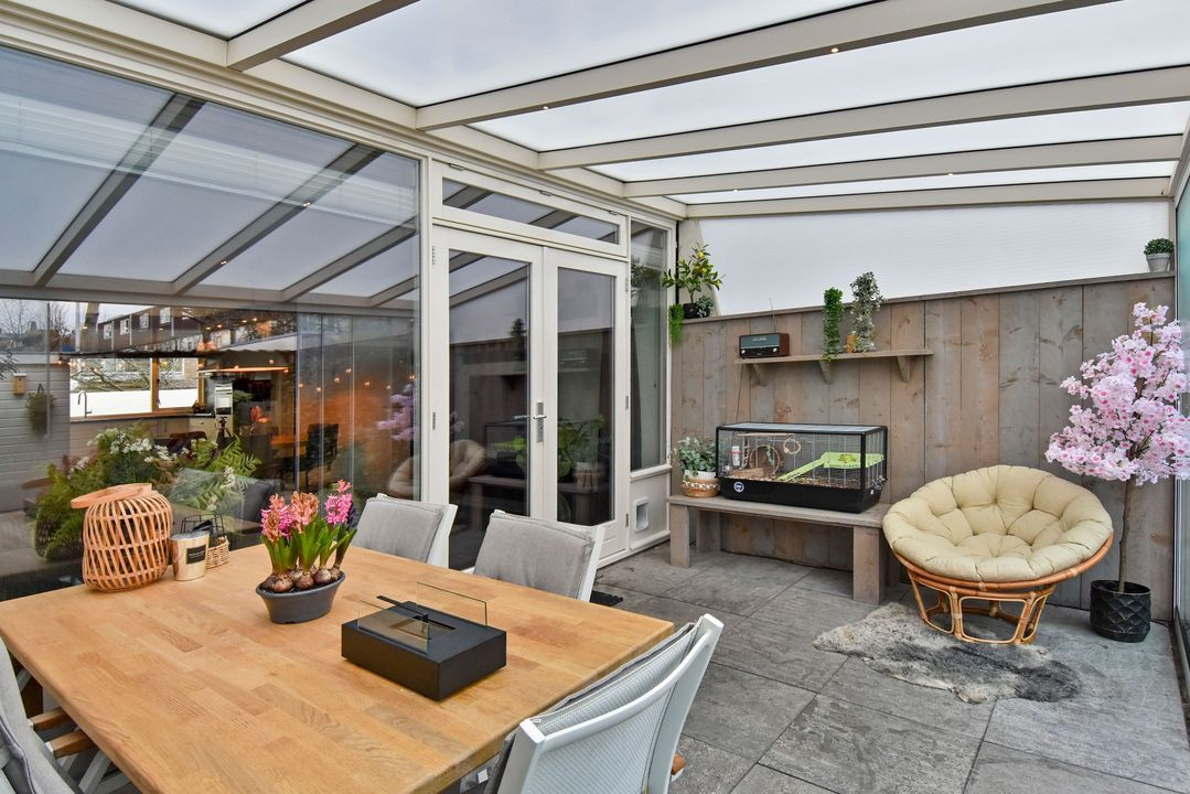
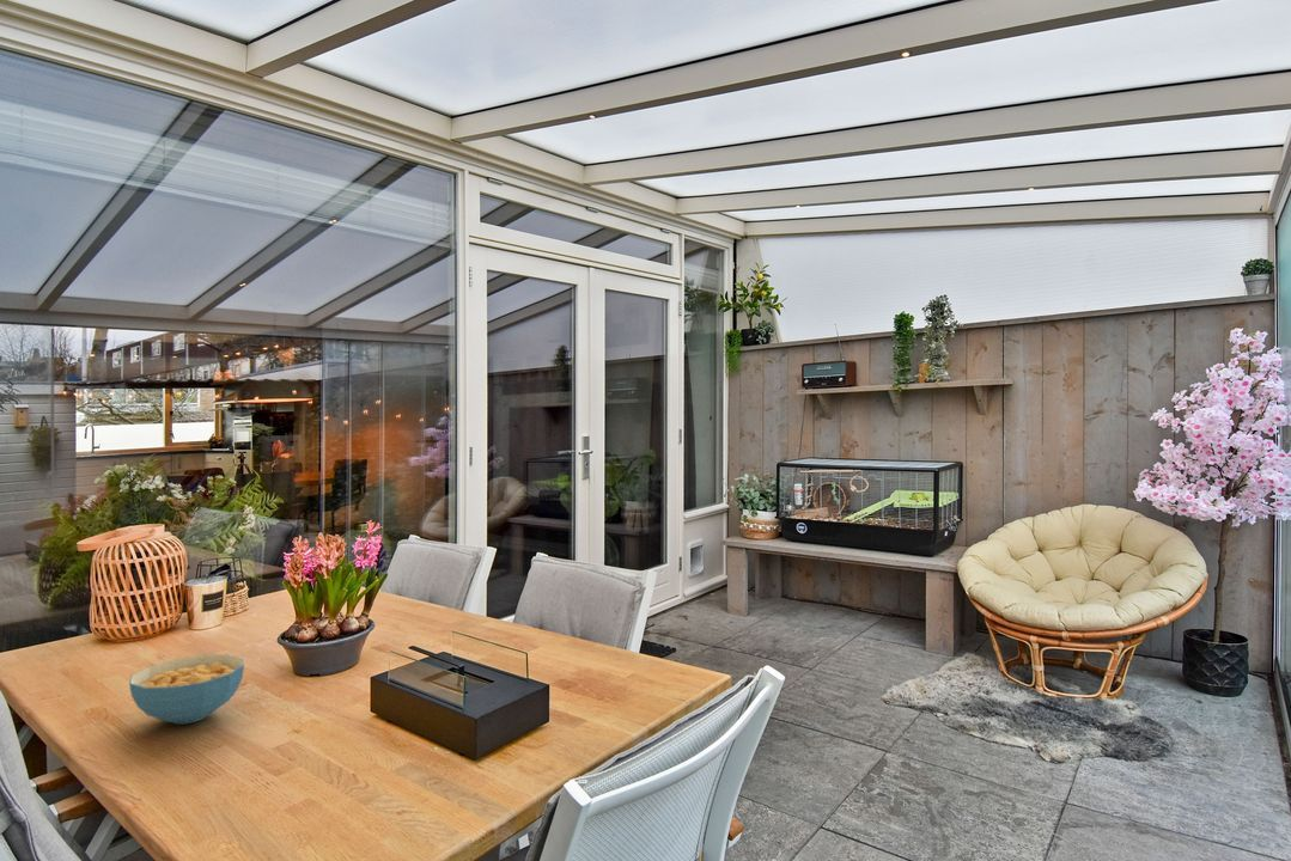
+ cereal bowl [128,653,245,725]
